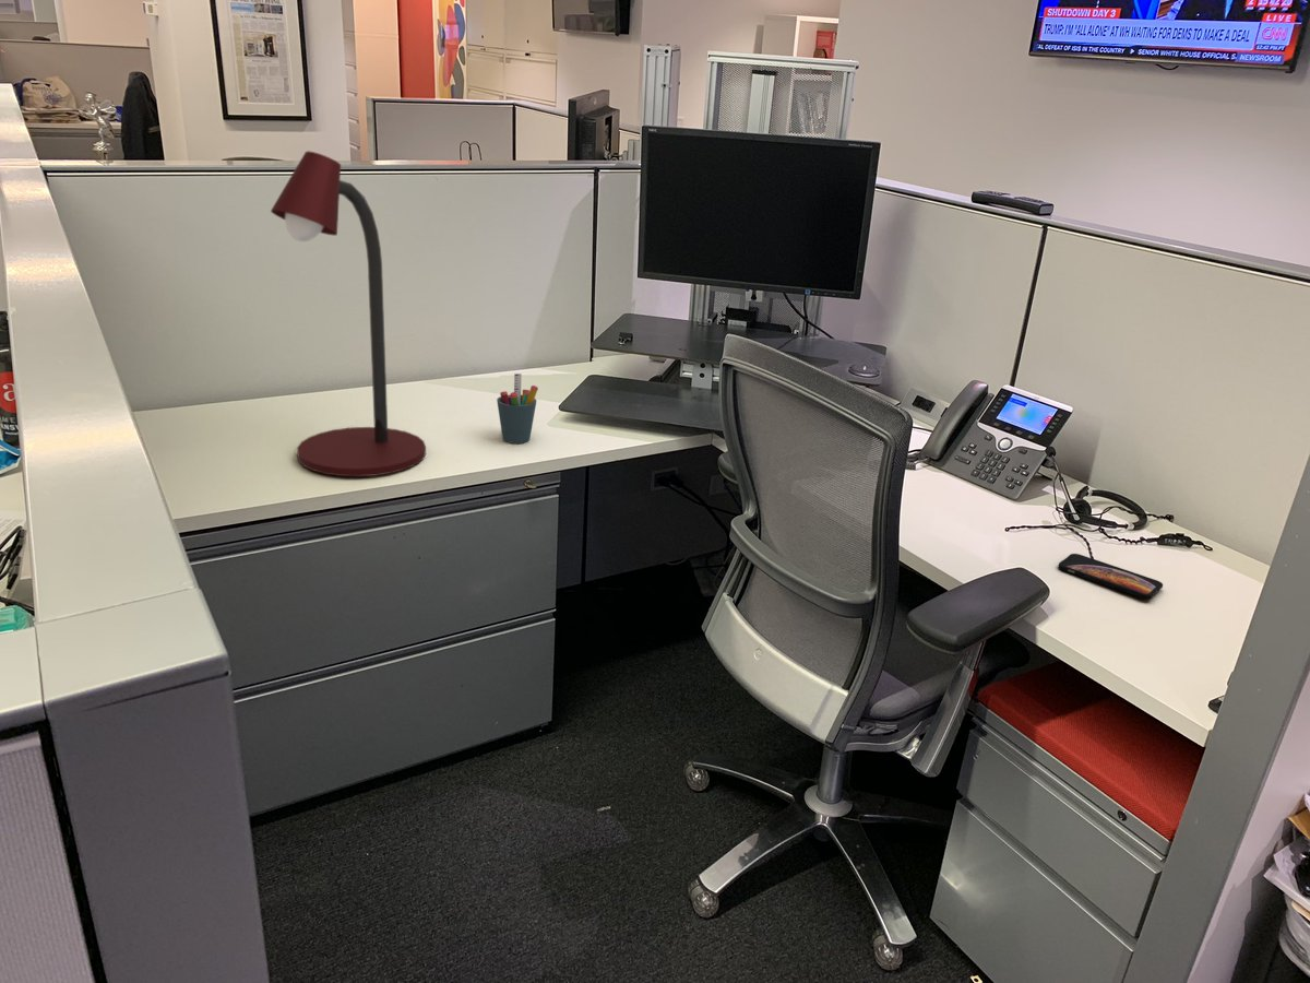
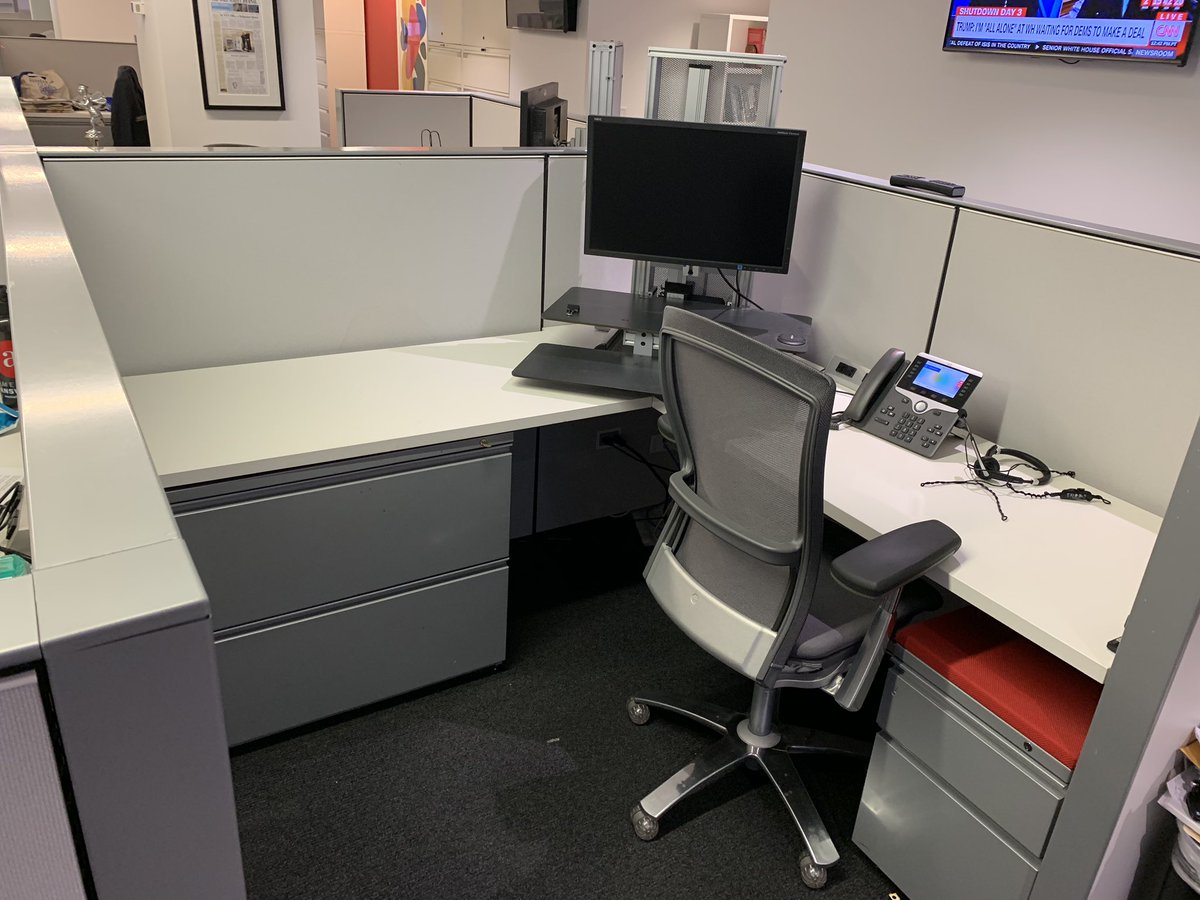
- desk lamp [270,150,427,477]
- smartphone [1057,553,1164,600]
- pen holder [496,372,539,445]
